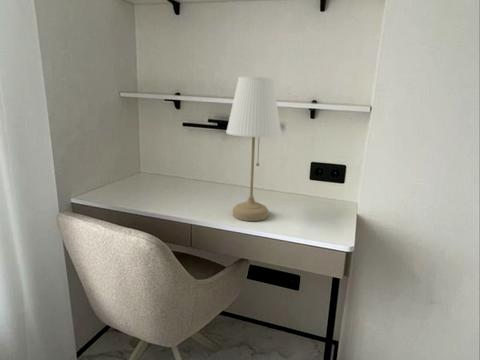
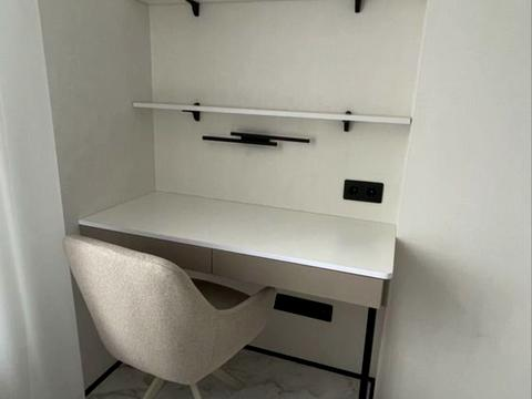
- desk lamp [225,76,283,222]
